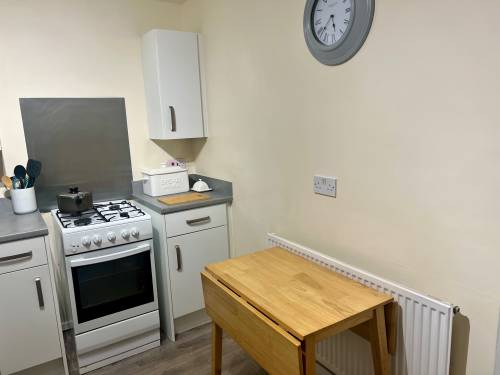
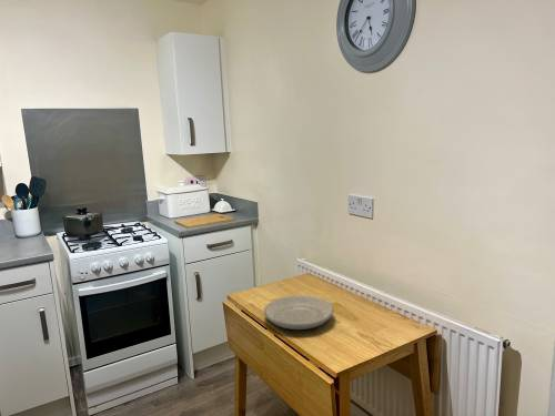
+ plate [263,295,335,331]
